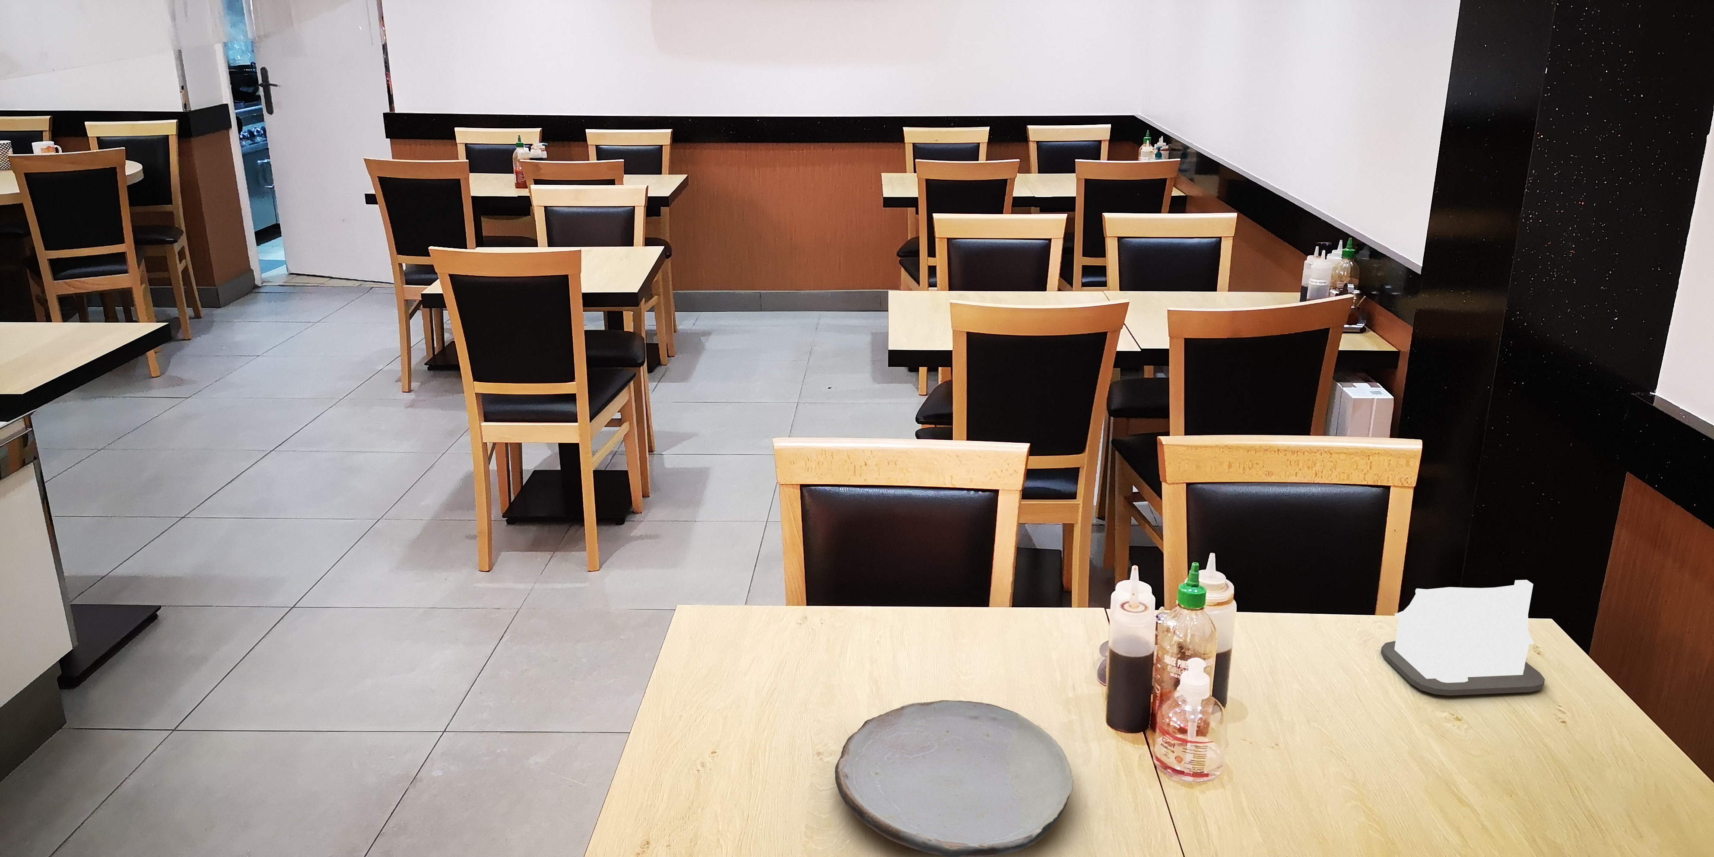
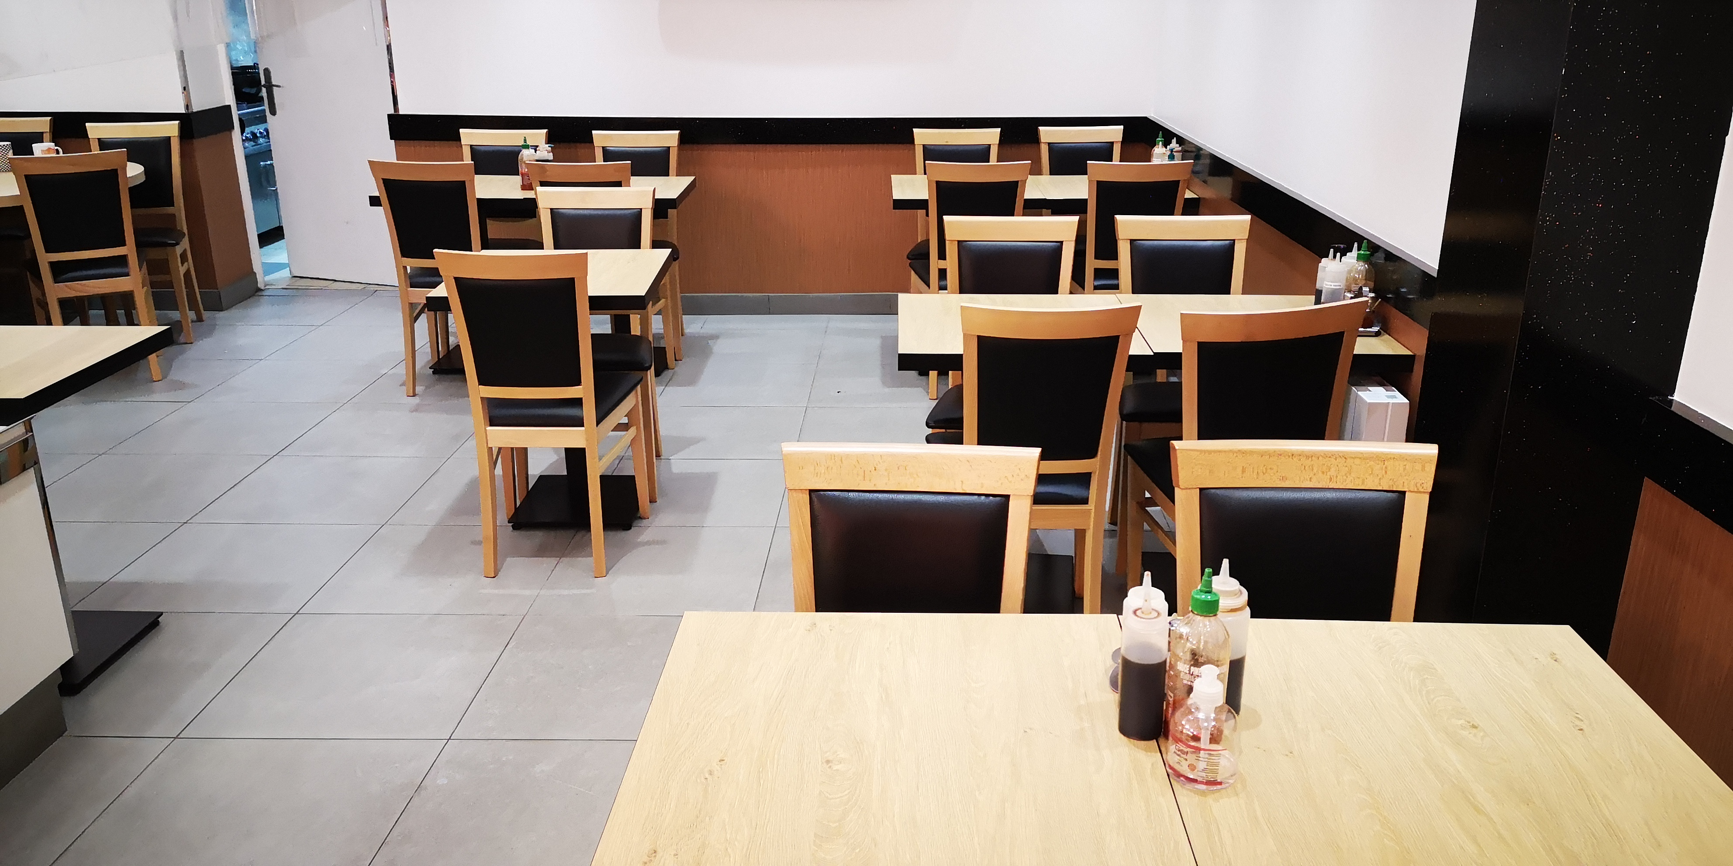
- plate [834,700,1073,857]
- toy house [1381,579,1545,696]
